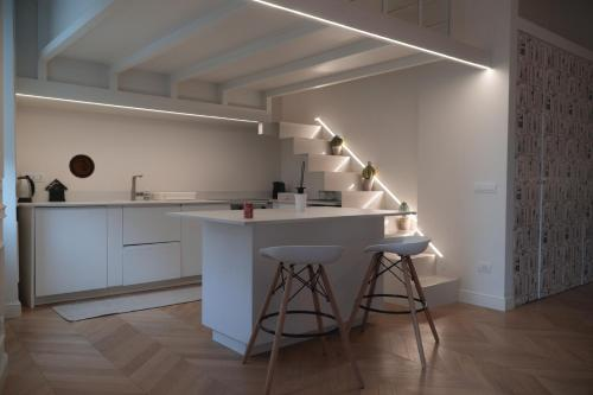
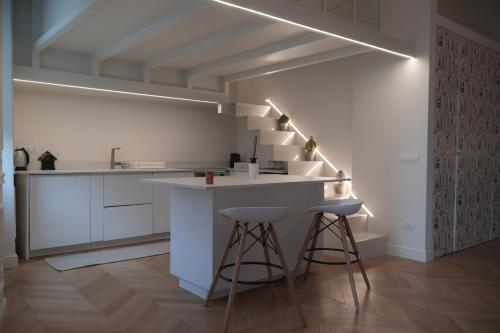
- decorative plate [68,153,96,179]
